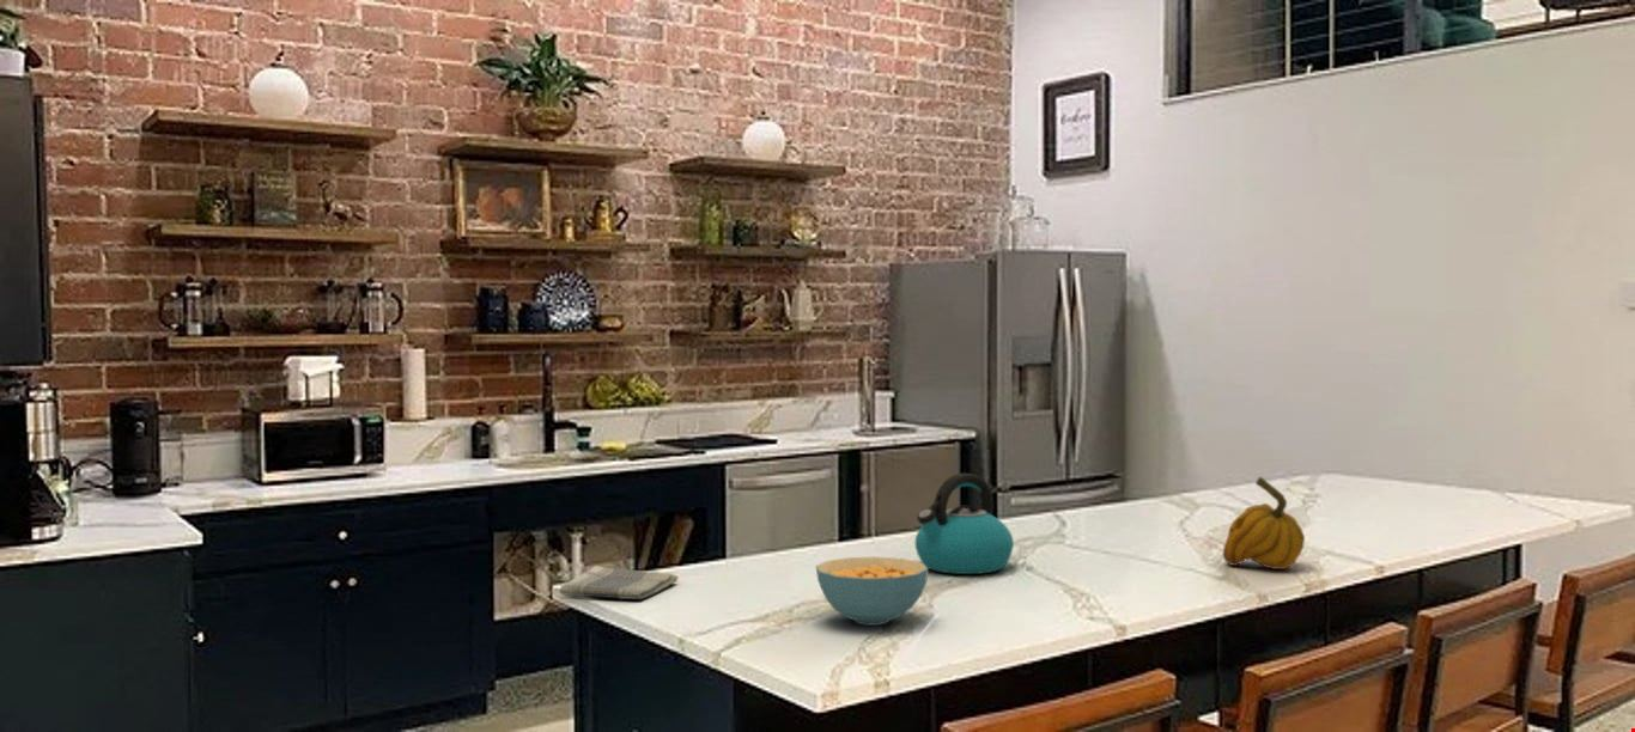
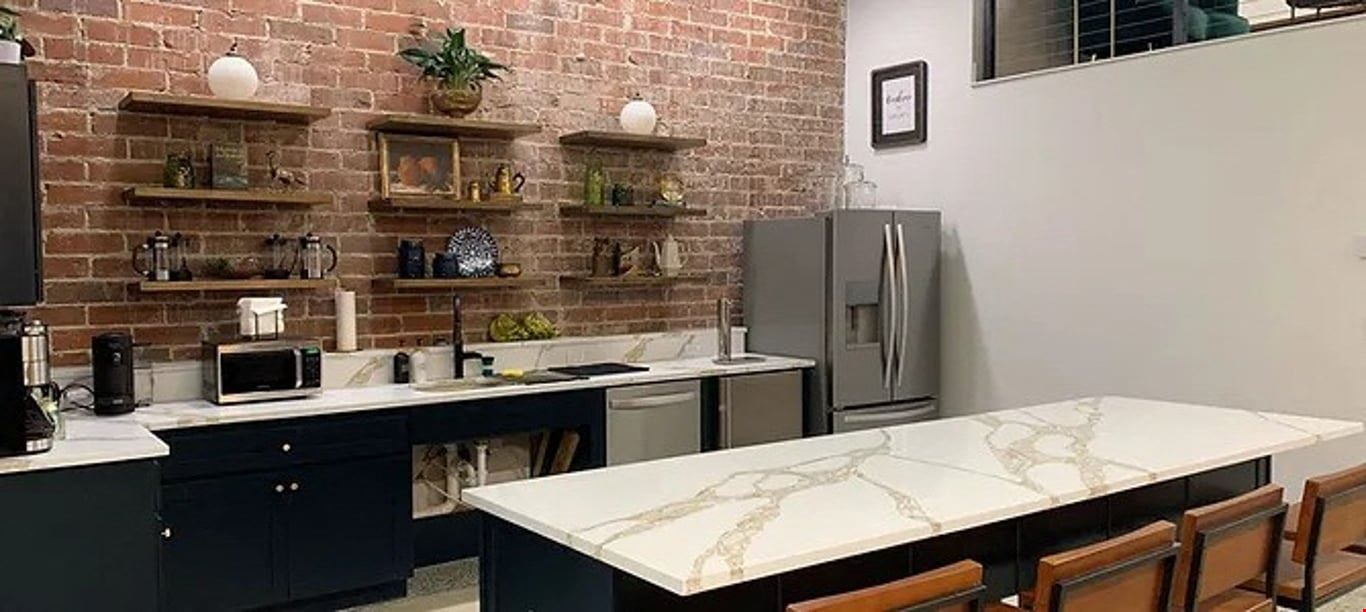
- dish towel [558,565,680,600]
- pumpkin [1222,476,1306,571]
- cereal bowl [815,556,929,627]
- kettle [914,472,1015,575]
